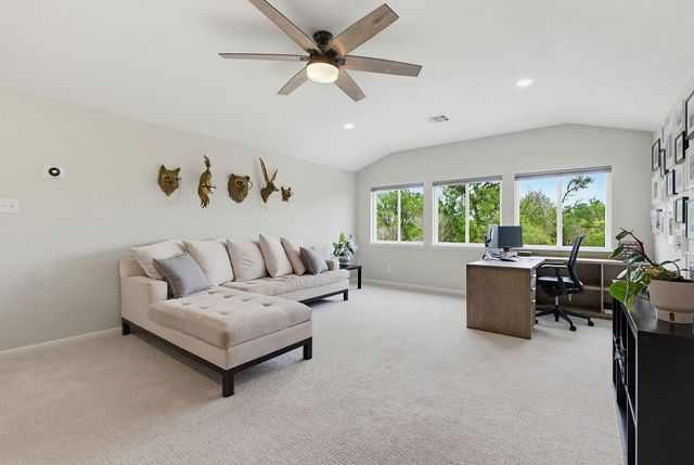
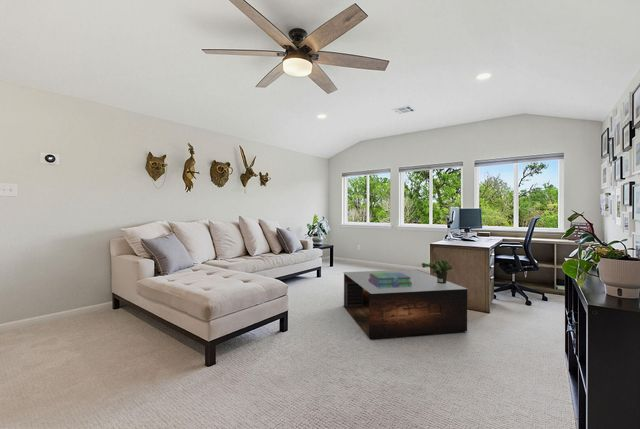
+ potted plant [421,252,454,284]
+ coffee table [342,268,469,340]
+ stack of books [368,272,413,288]
